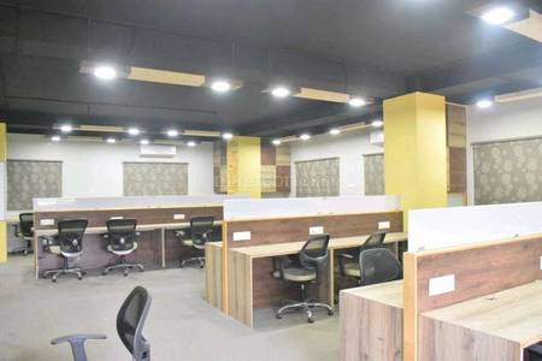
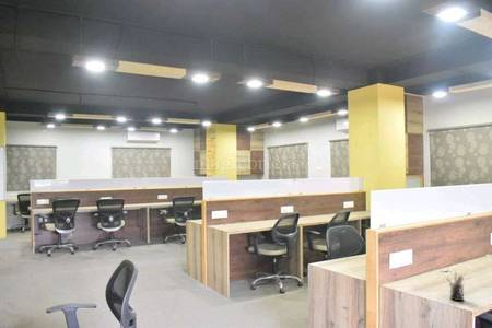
+ pen holder [445,272,465,302]
